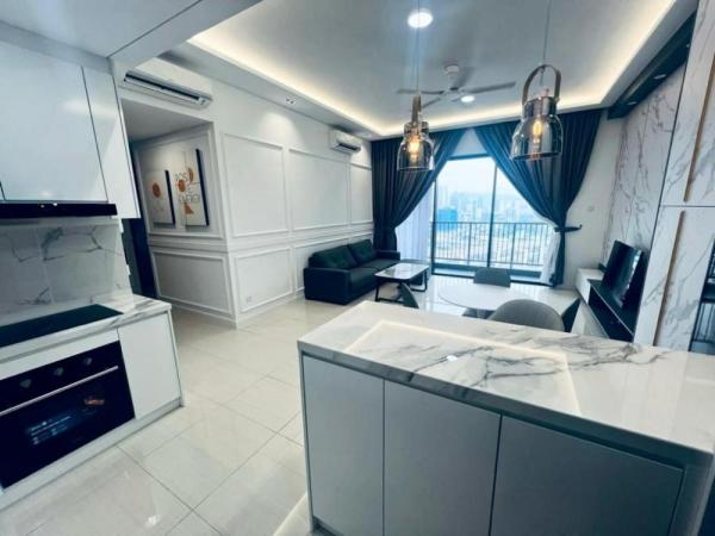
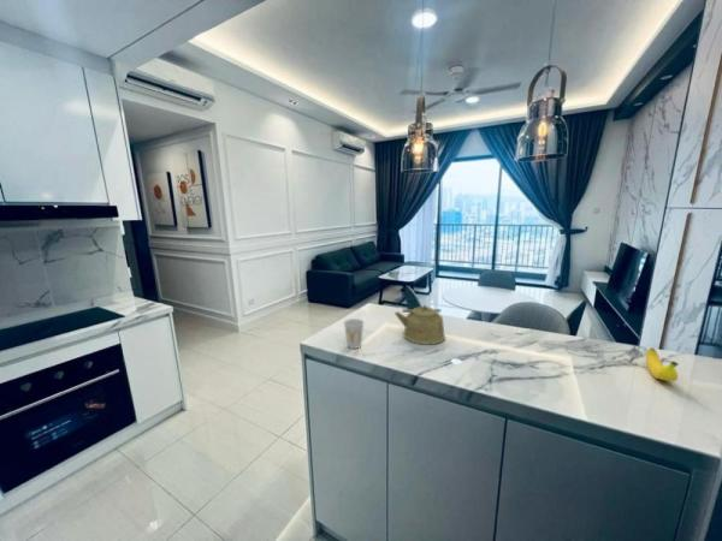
+ banana [645,346,680,382]
+ kettle [393,303,446,346]
+ cup [343,317,365,350]
